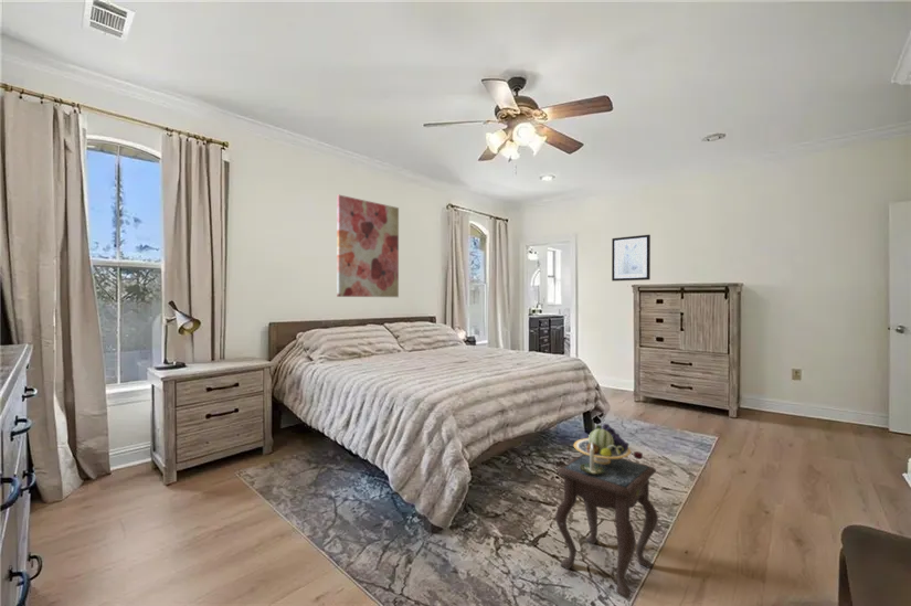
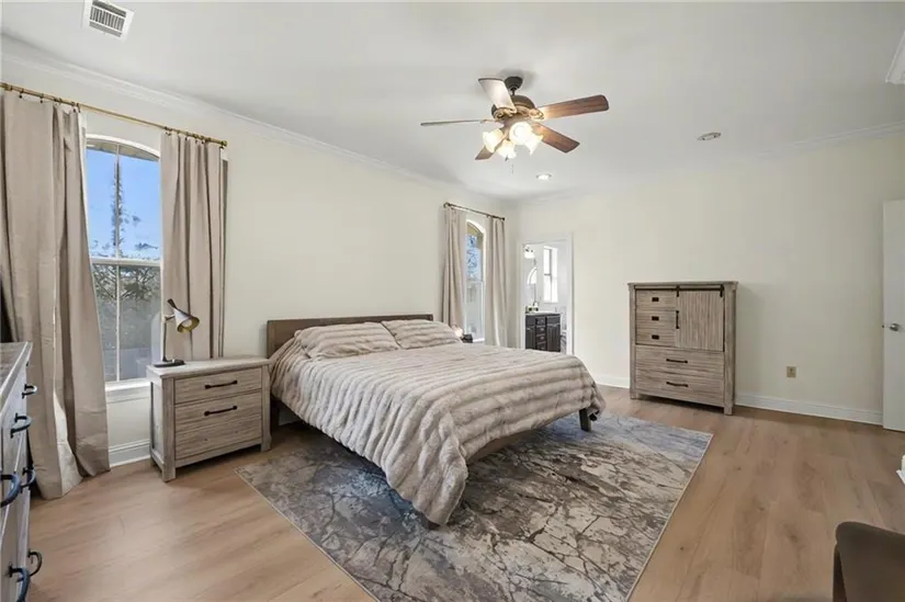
- wall art [336,194,400,298]
- wall art [611,234,652,283]
- side table [554,423,659,600]
